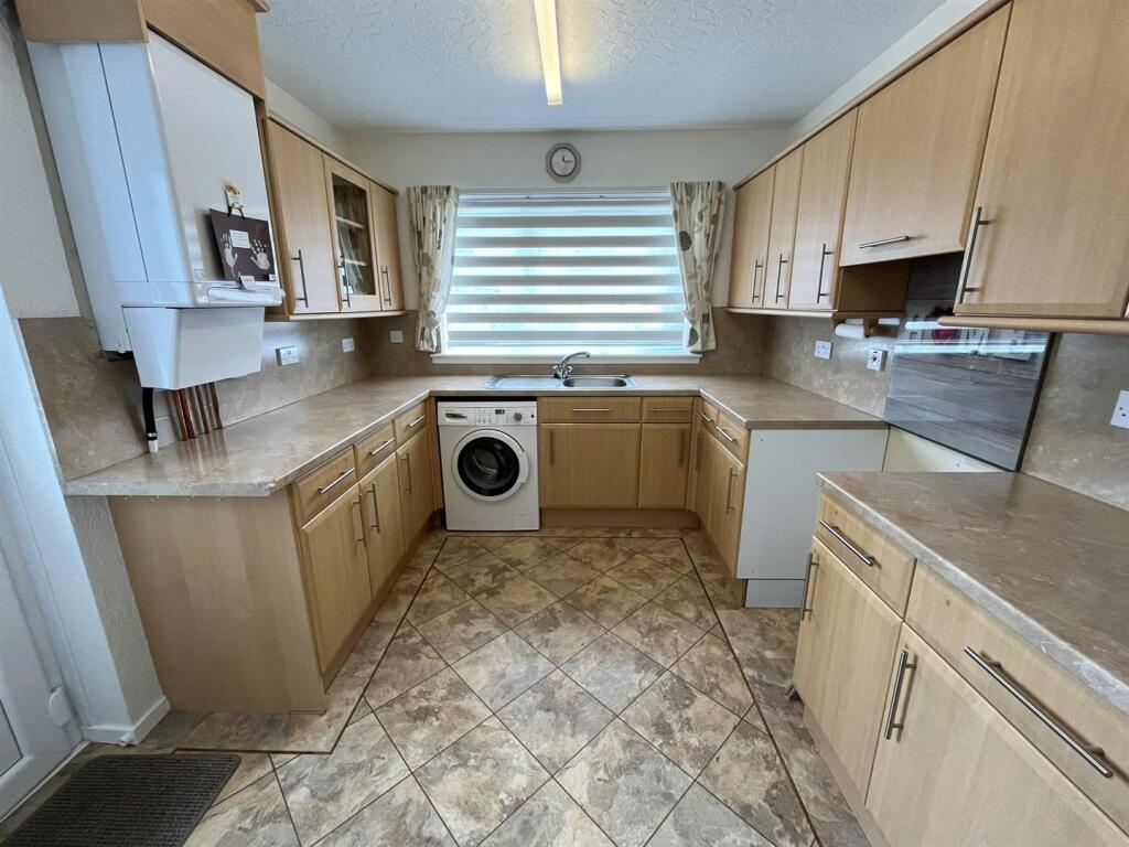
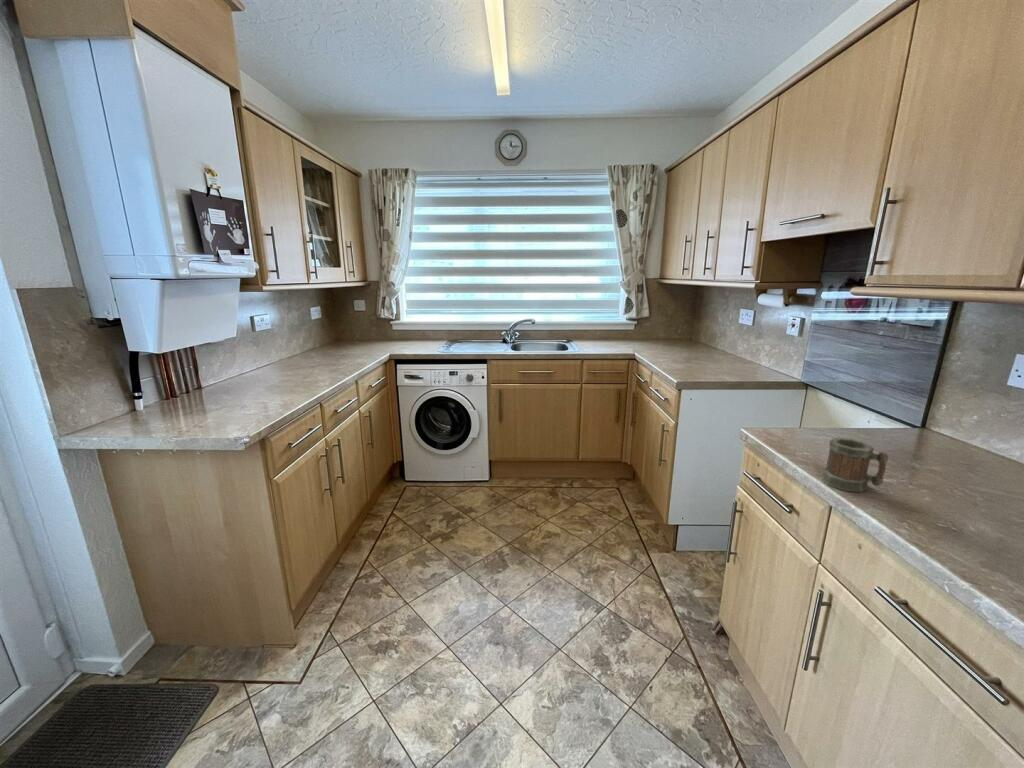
+ mug [820,437,890,493]
